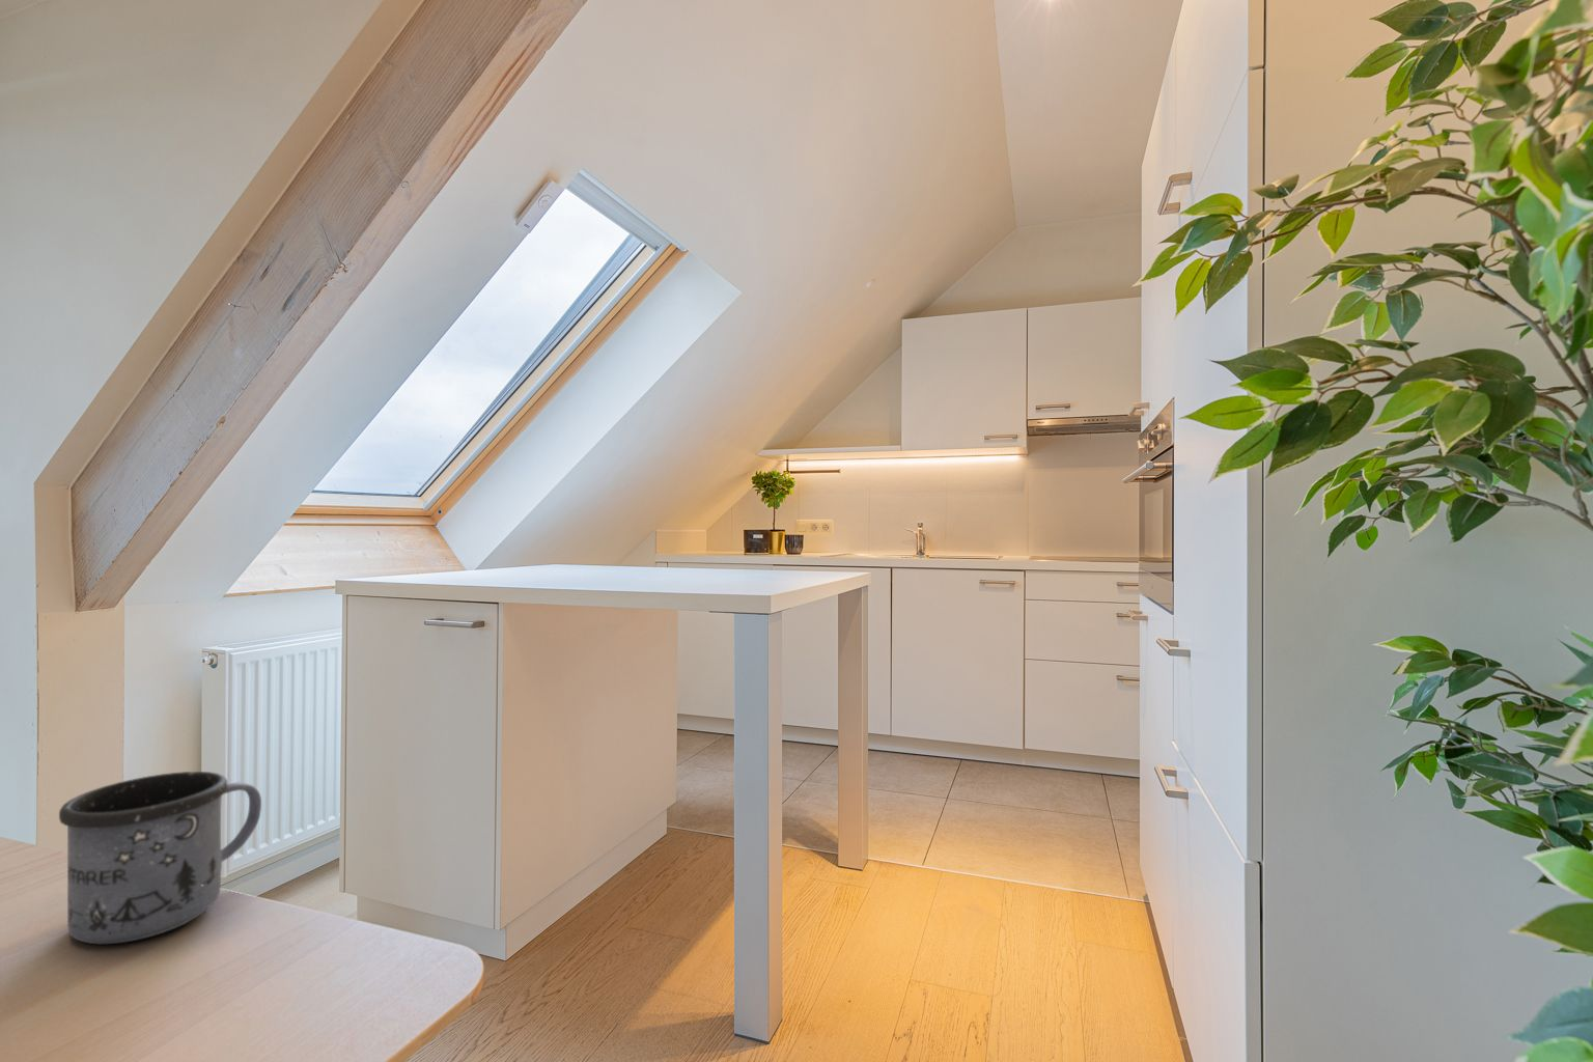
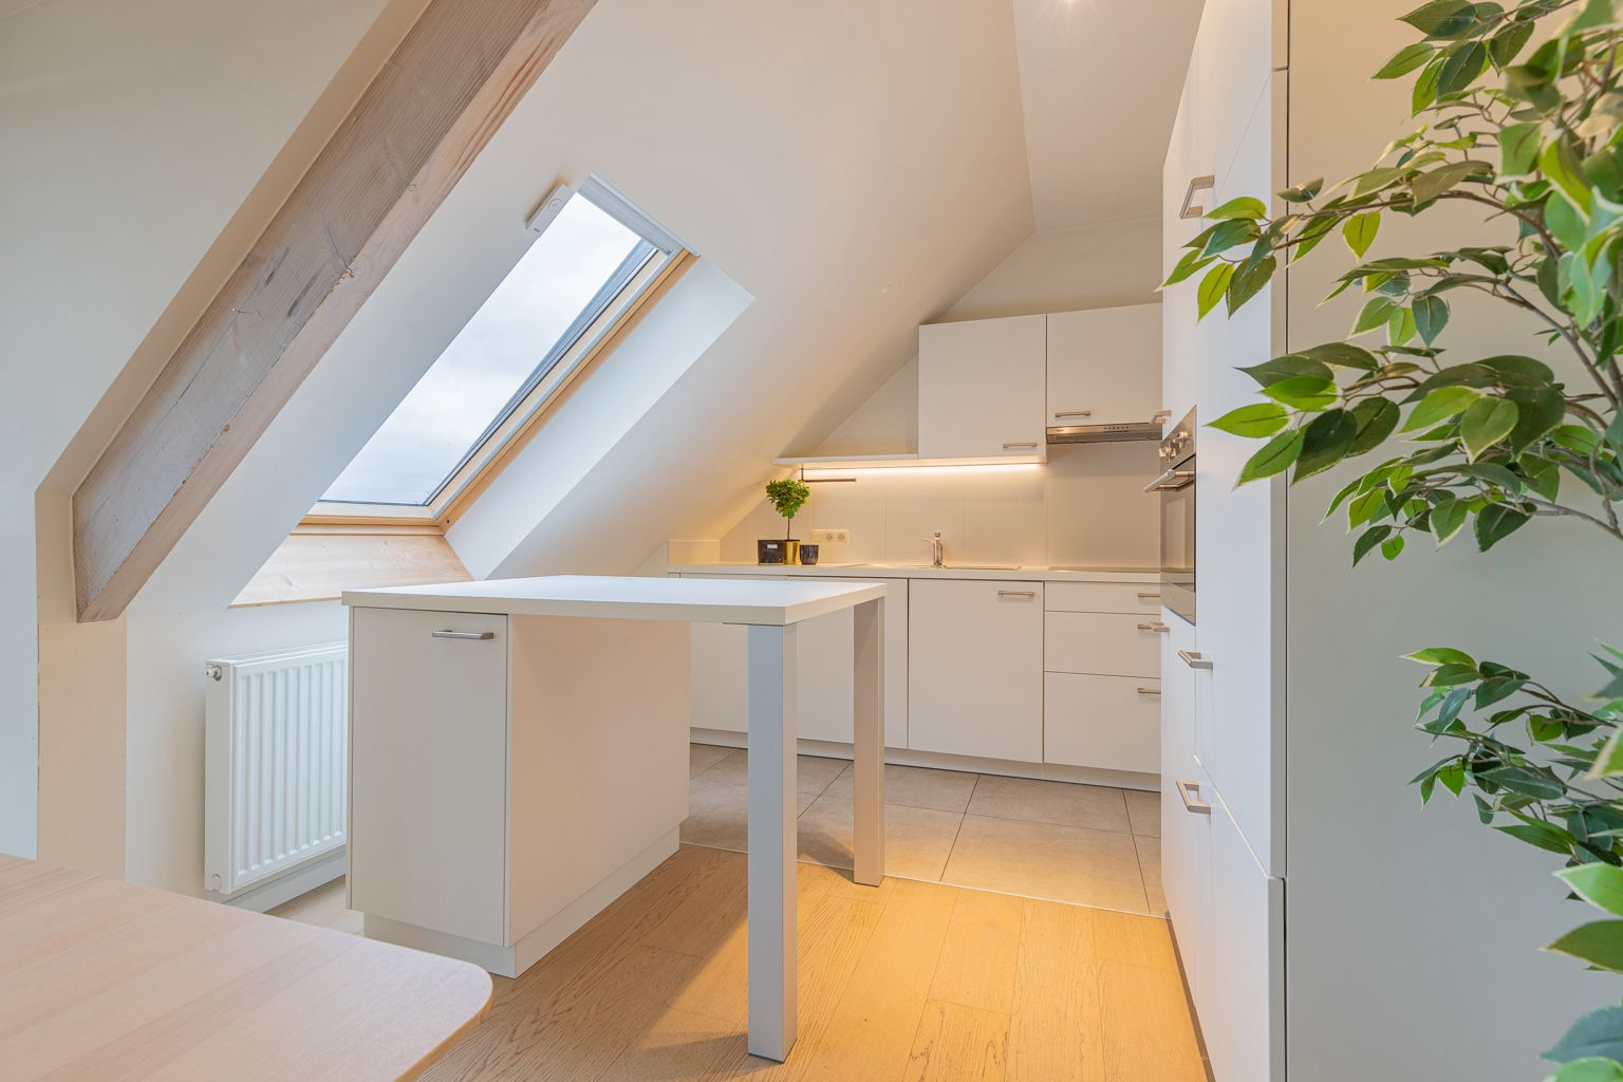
- mug [58,770,262,945]
